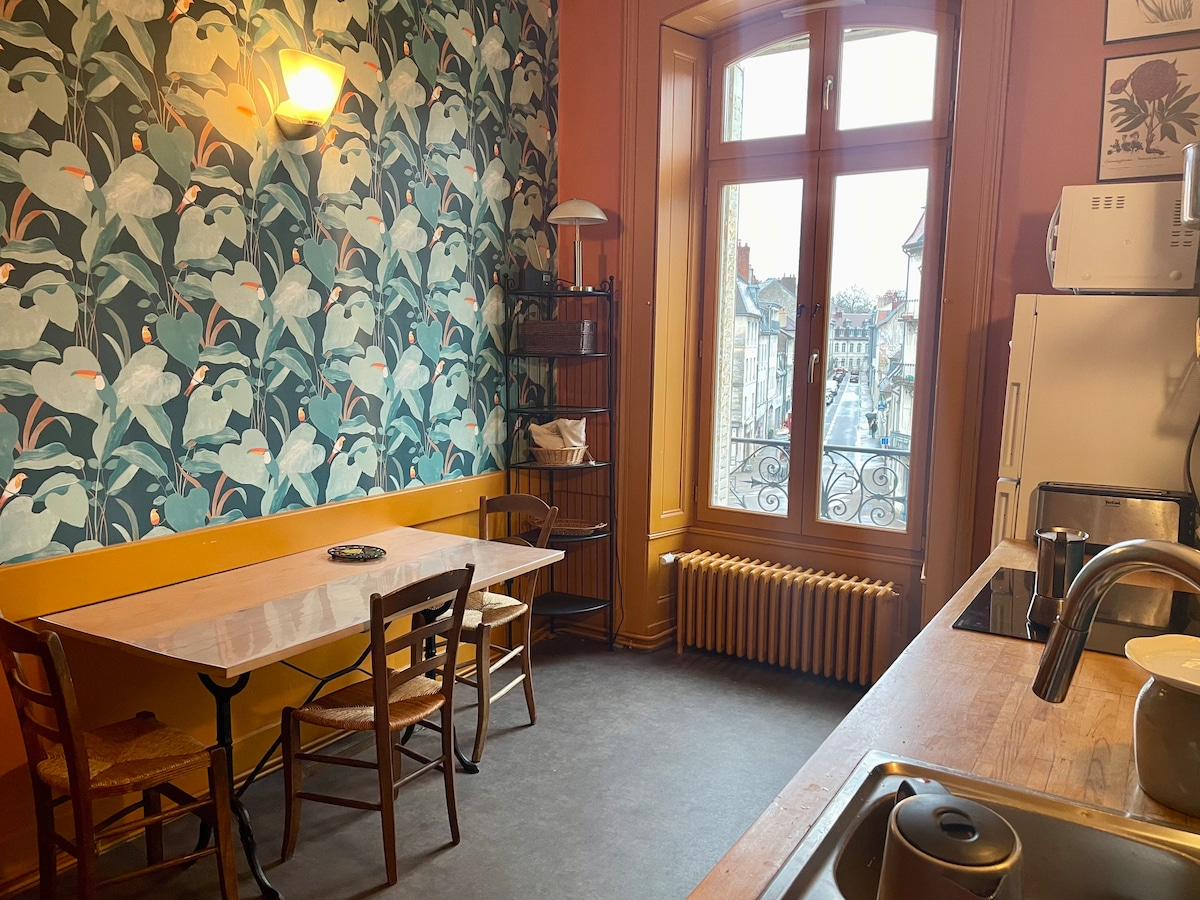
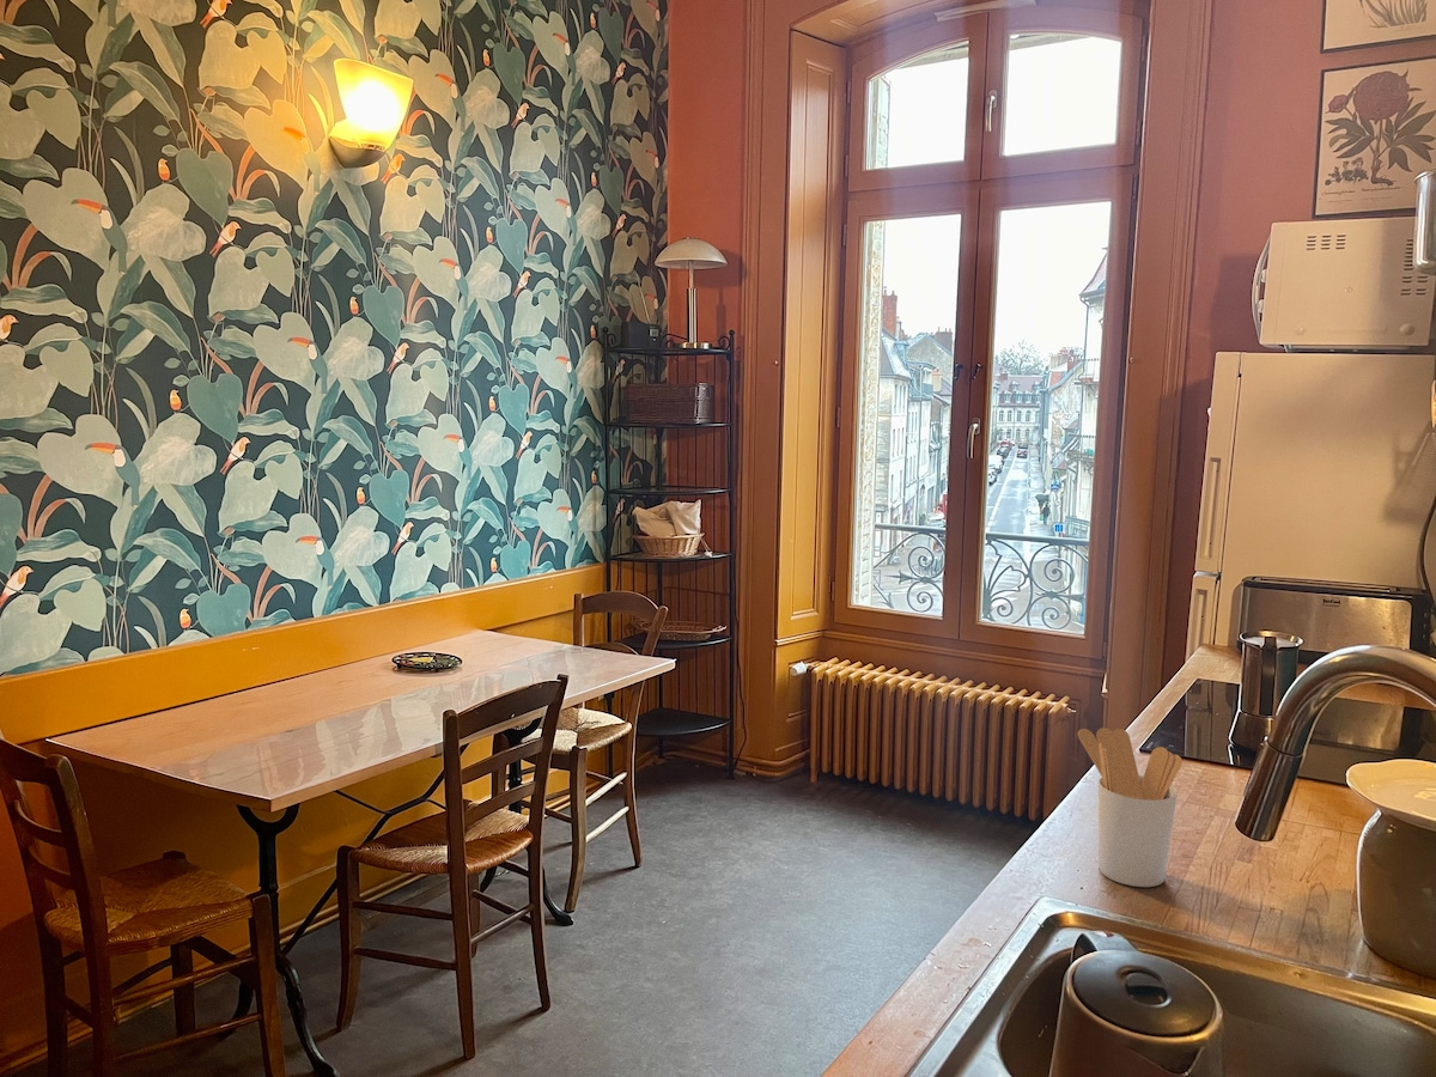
+ utensil holder [1077,726,1184,888]
